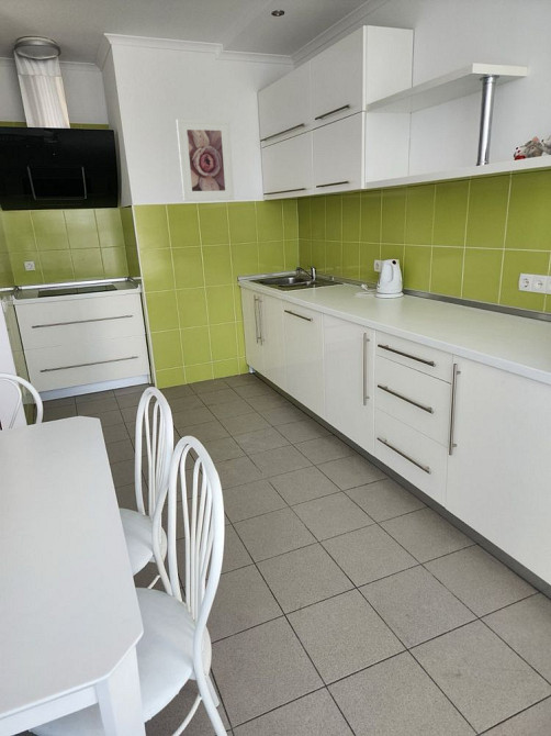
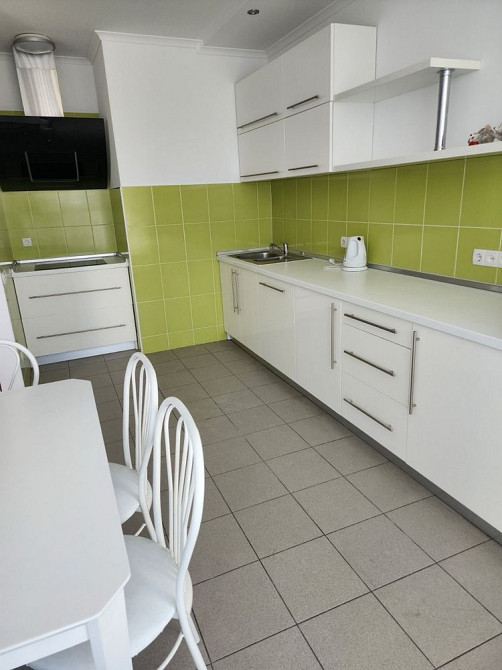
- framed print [176,118,235,202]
